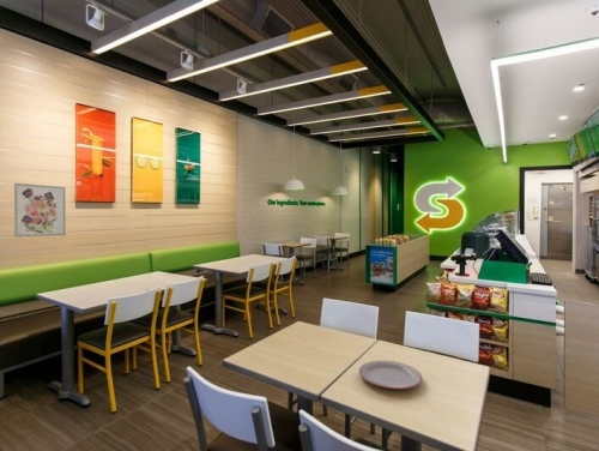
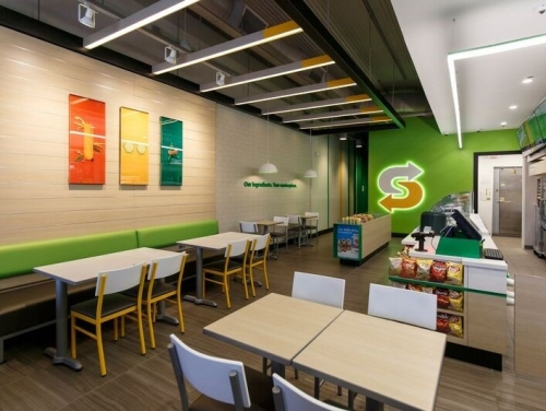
- plate [358,360,423,391]
- wall art [13,182,67,237]
